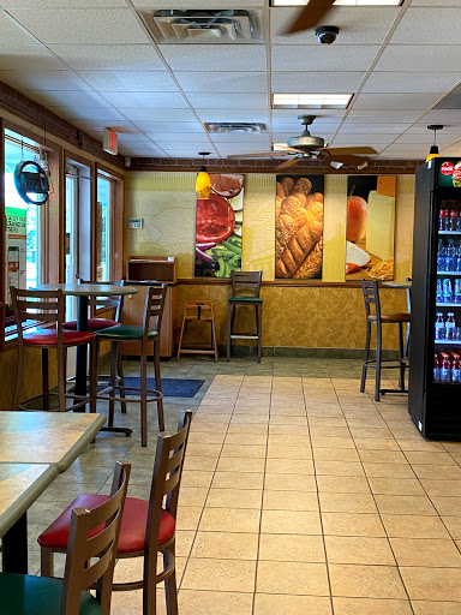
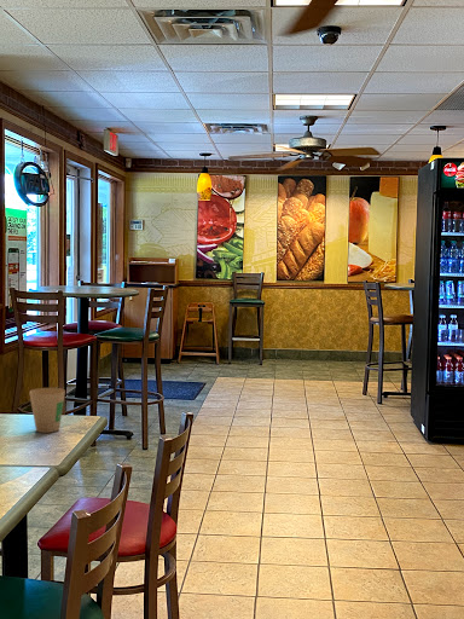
+ paper cup [28,387,66,434]
